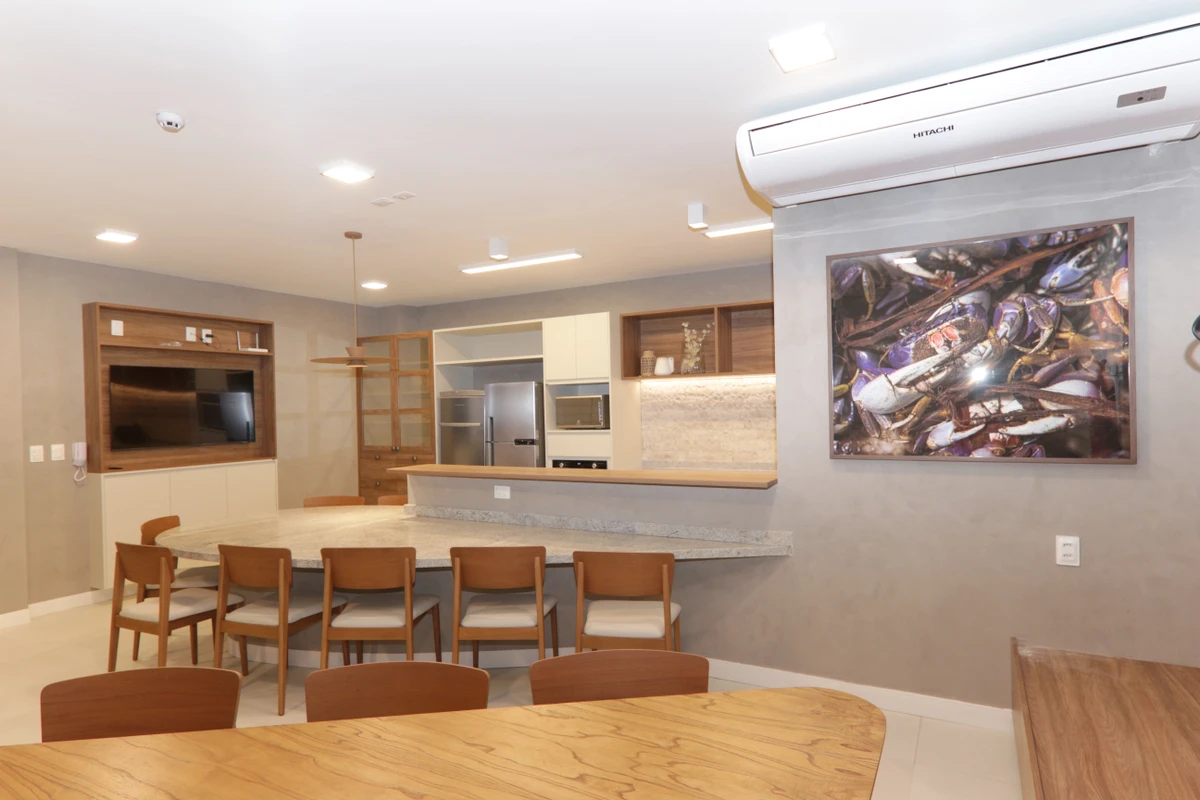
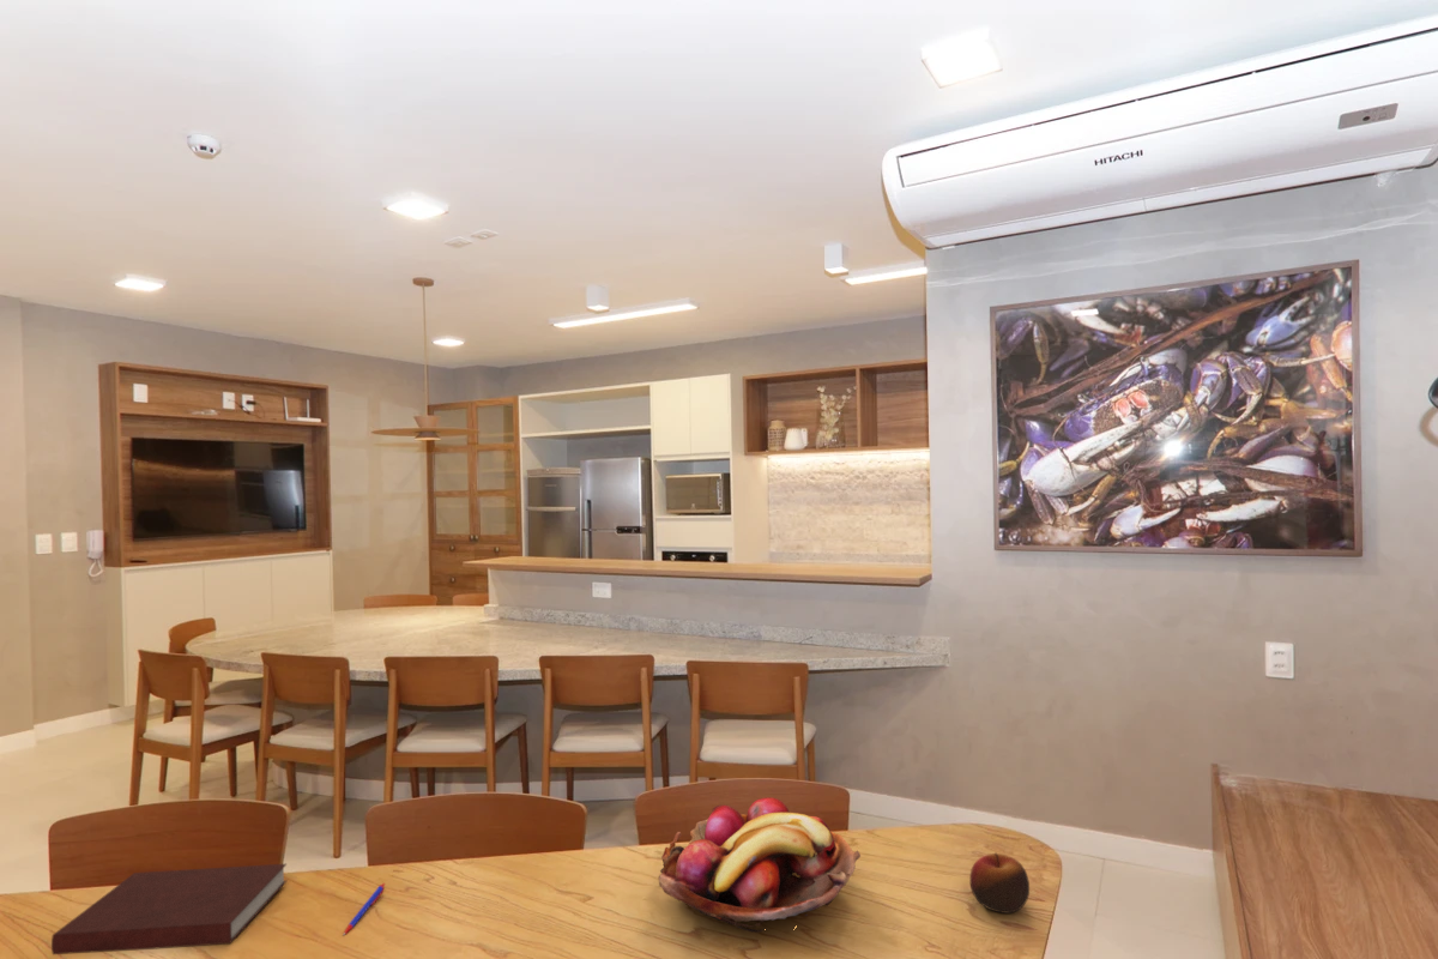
+ pen [343,882,386,936]
+ apple [968,851,1031,915]
+ fruit basket [658,796,862,934]
+ notebook [50,863,289,955]
